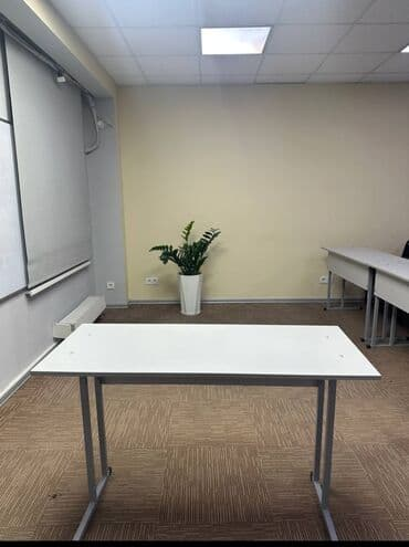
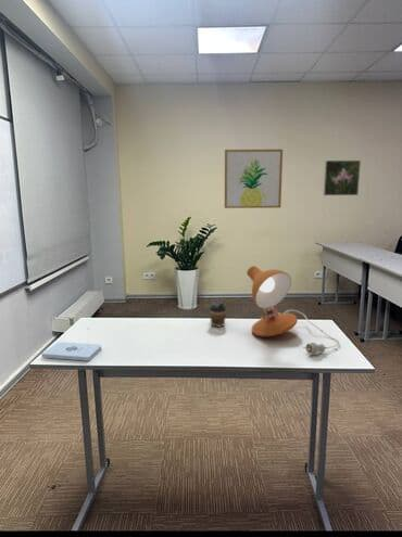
+ desk lamp [246,265,340,355]
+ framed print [322,159,362,196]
+ notepad [40,341,103,362]
+ coffee cup [208,302,228,329]
+ wall art [224,149,284,209]
